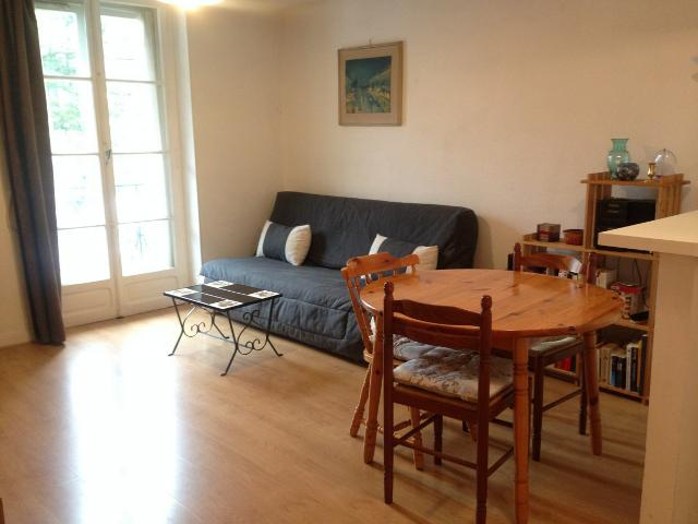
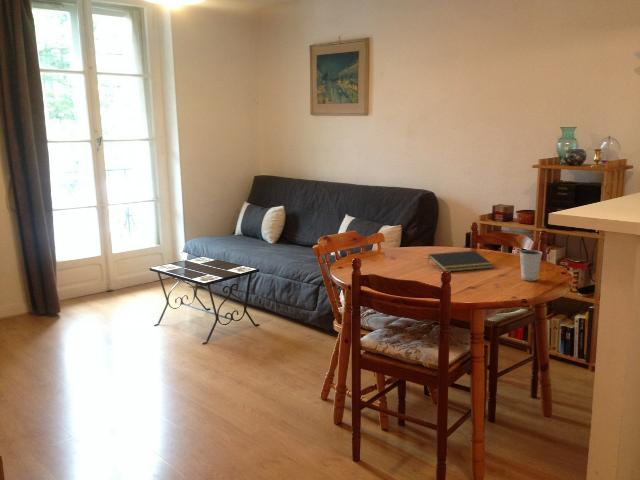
+ notepad [426,250,494,273]
+ dixie cup [518,249,543,282]
